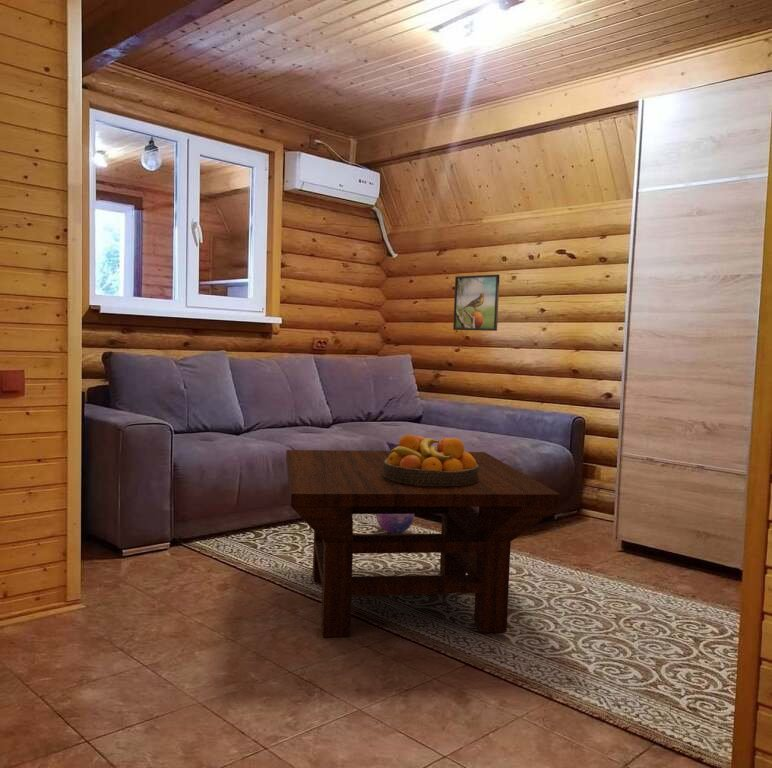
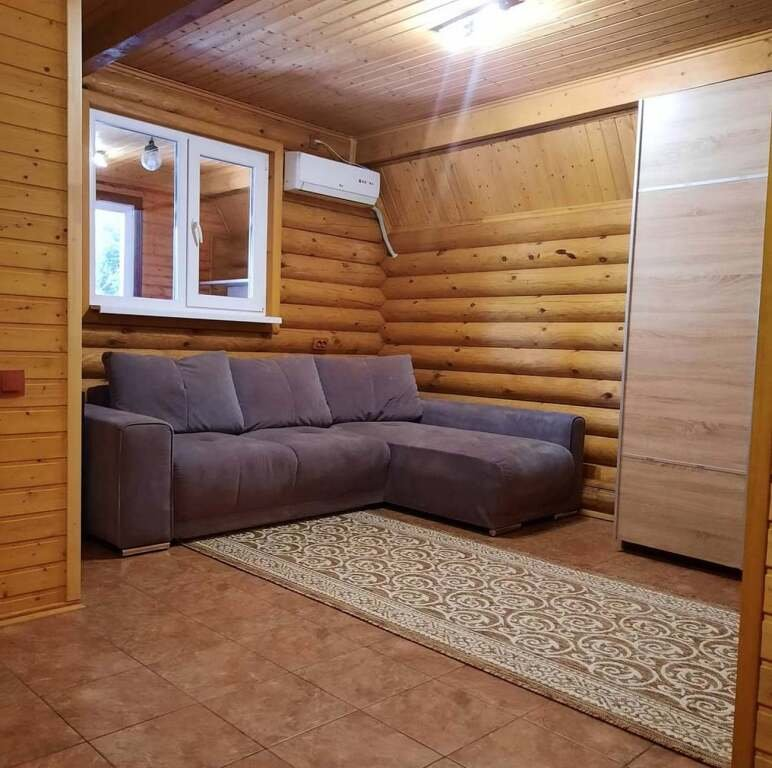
- fruit bowl [383,434,479,487]
- coffee table [285,449,562,638]
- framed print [452,273,501,332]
- decorative ball [375,514,415,534]
